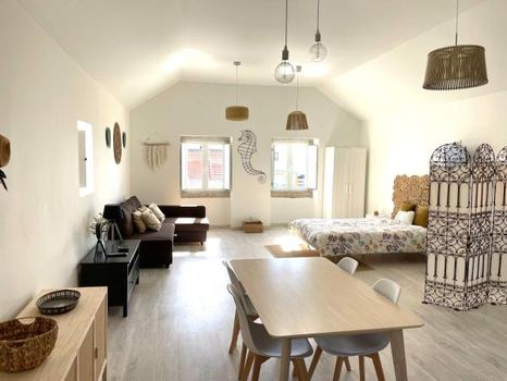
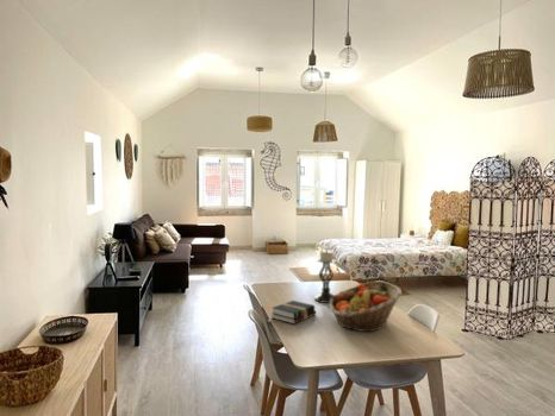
+ hardback book [270,300,317,324]
+ candle holder [313,247,337,304]
+ fruit basket [328,279,403,333]
